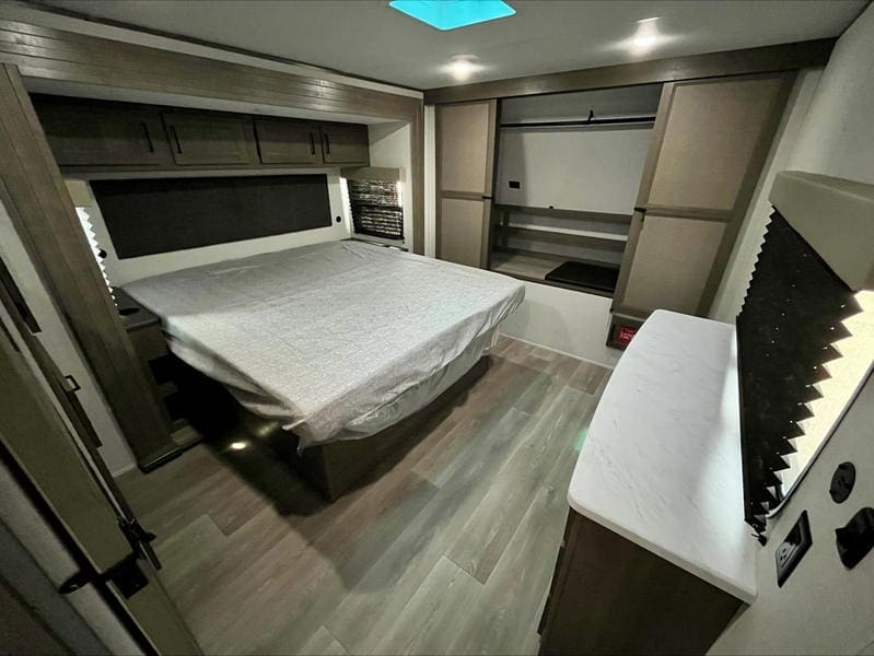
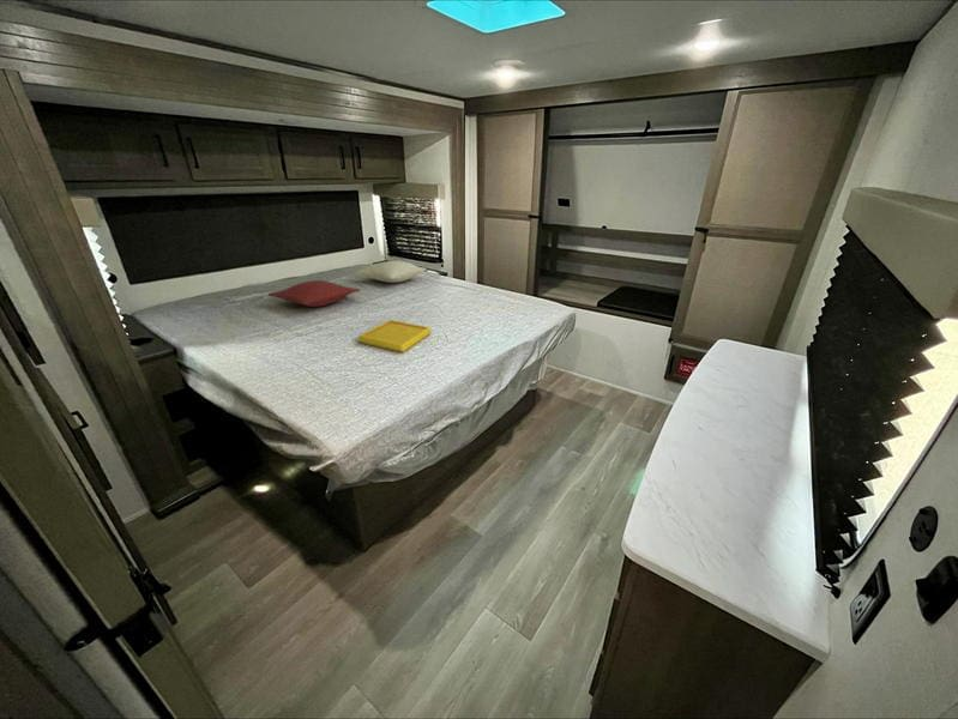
+ serving tray [357,319,433,354]
+ pillow [354,260,428,284]
+ pillow [267,279,361,308]
